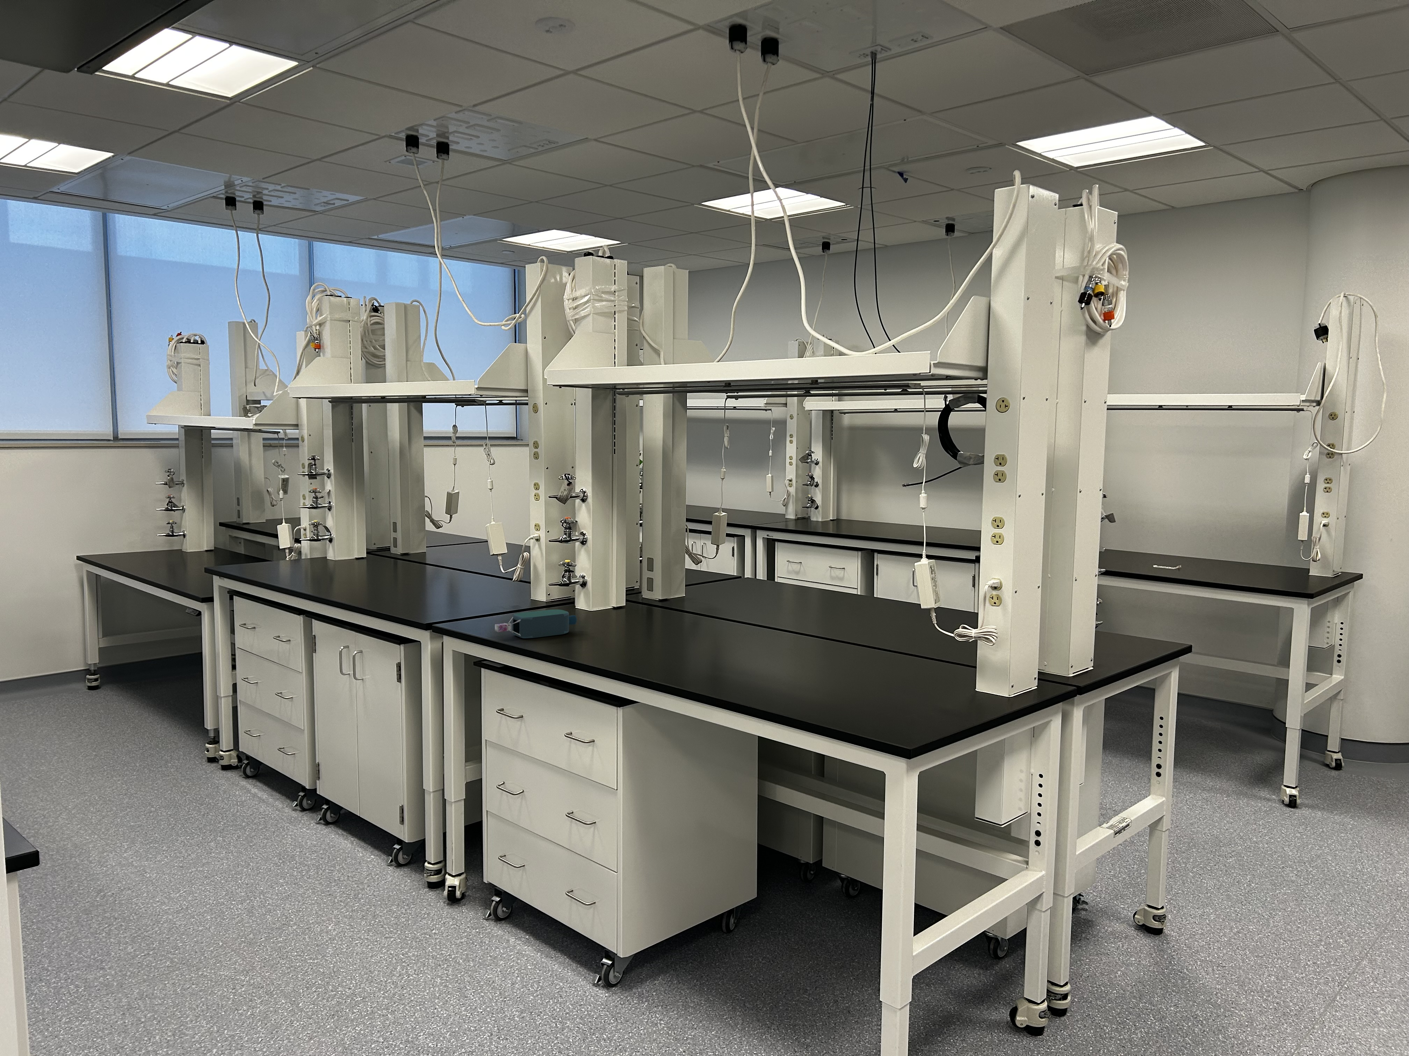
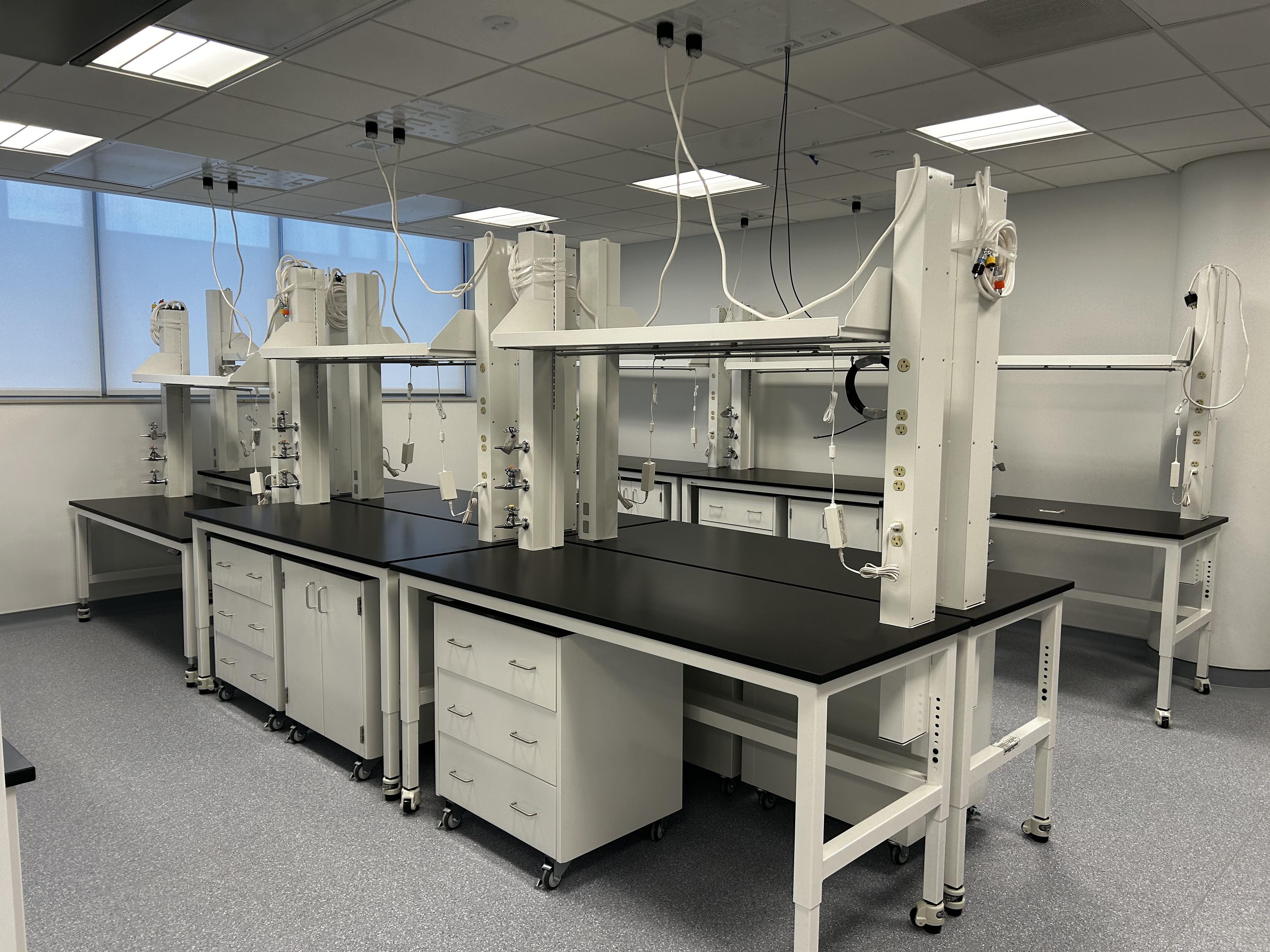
- bottle [495,609,577,639]
